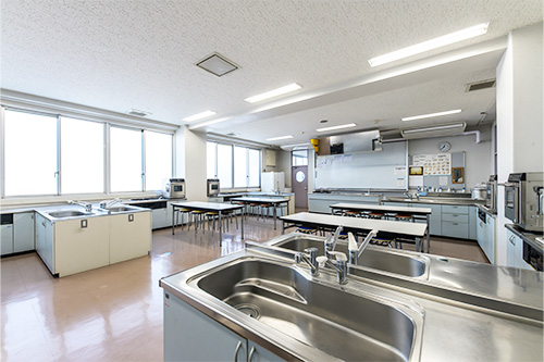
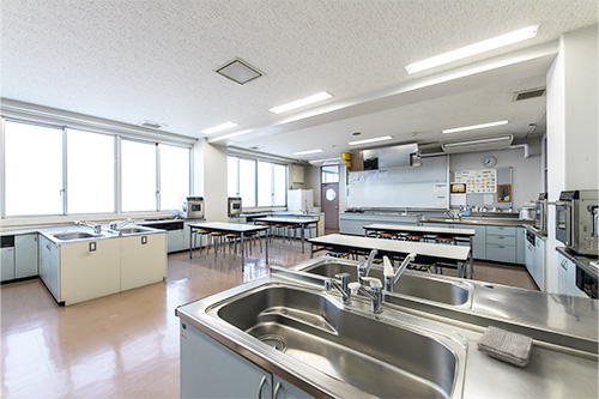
+ washcloth [476,325,534,367]
